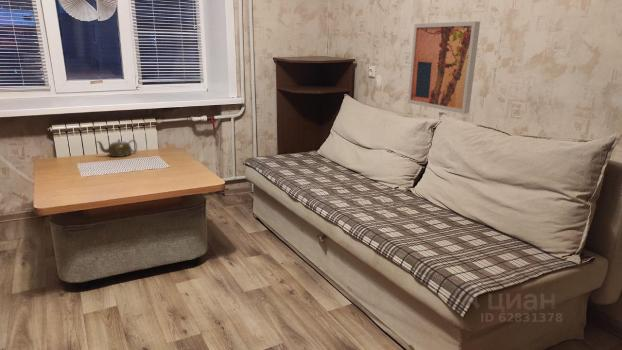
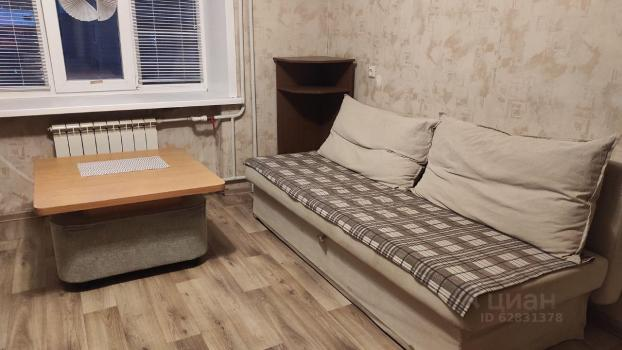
- teapot [96,138,138,158]
- wall art [407,20,481,115]
